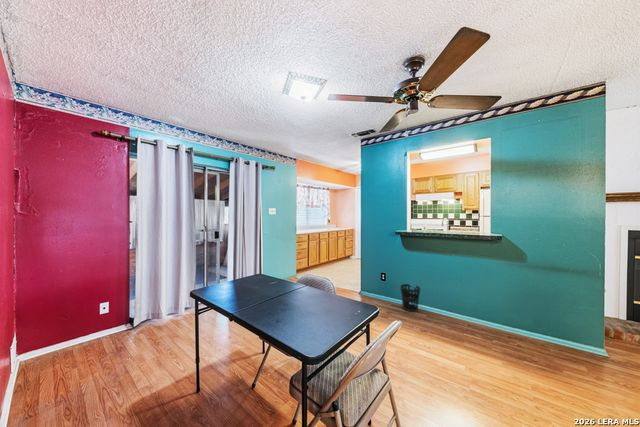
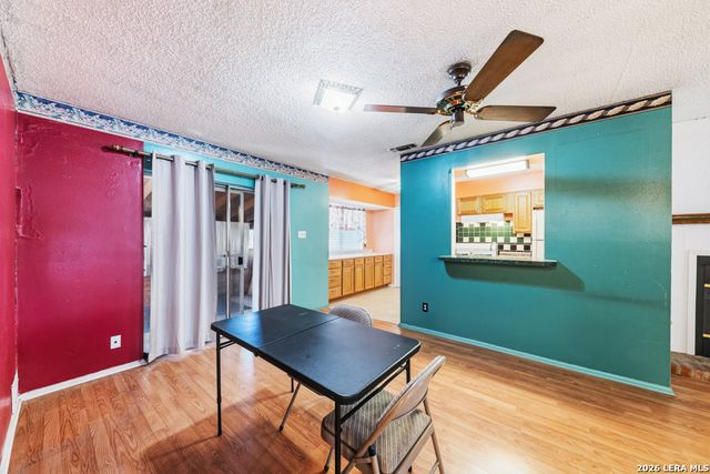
- wastebasket [399,283,421,313]
